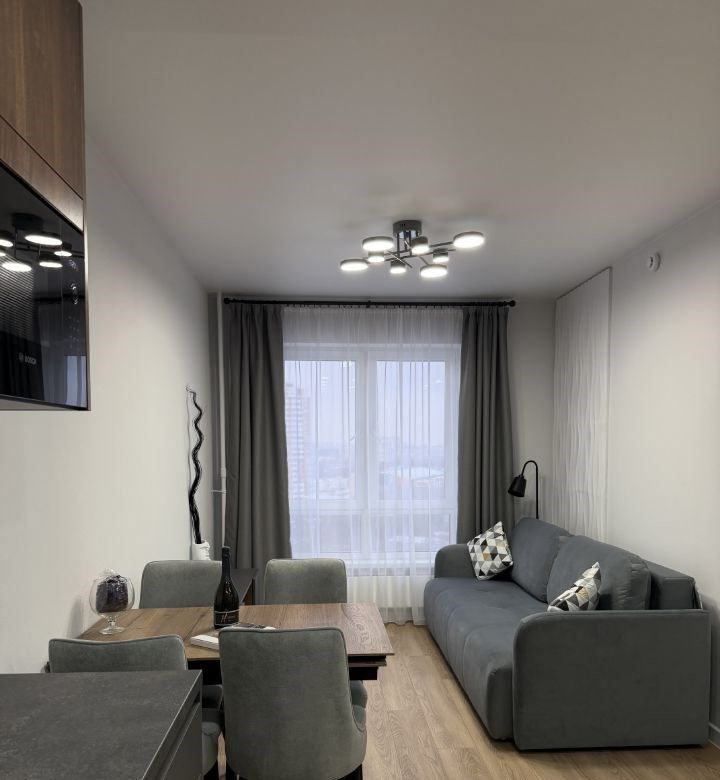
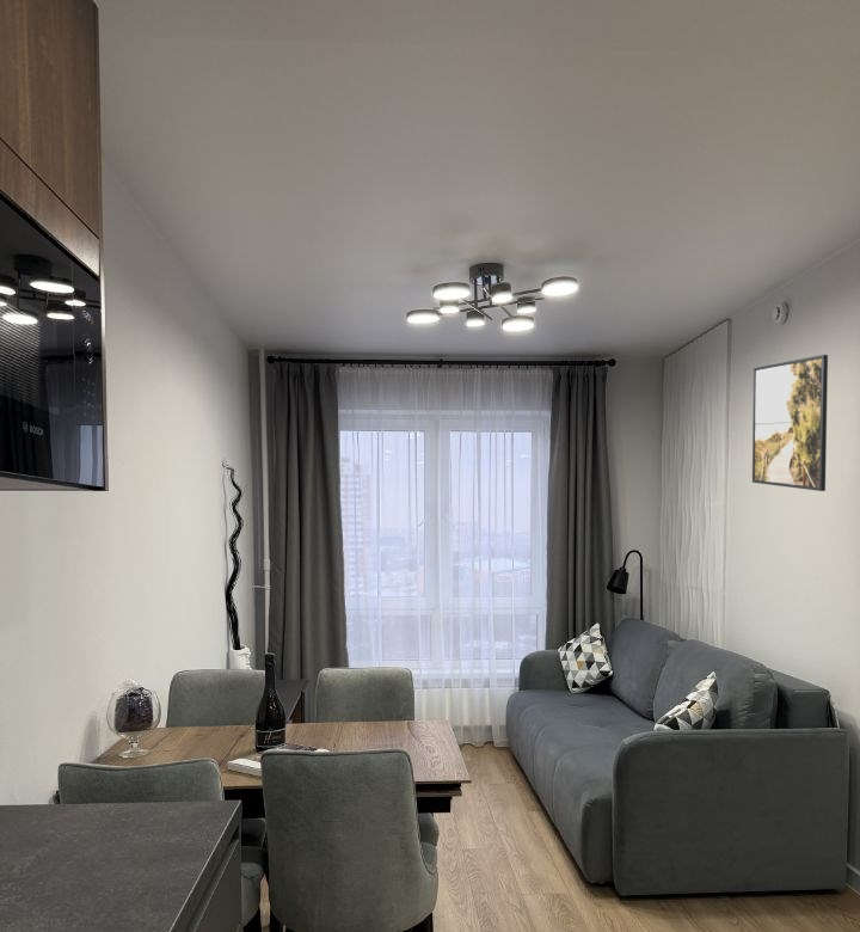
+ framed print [751,354,829,492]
